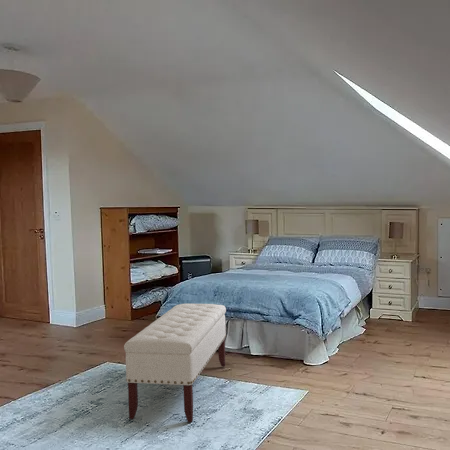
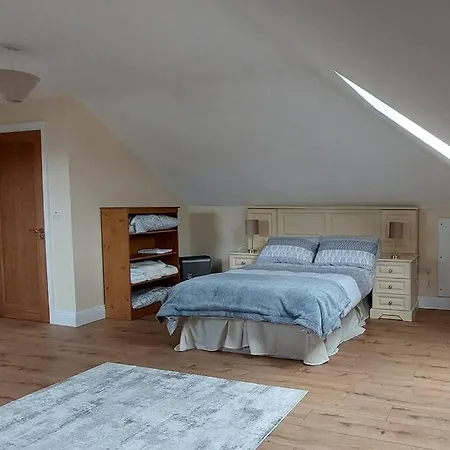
- bench [123,303,227,423]
